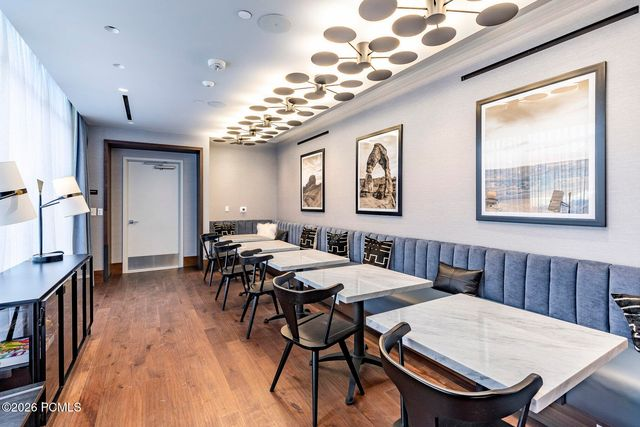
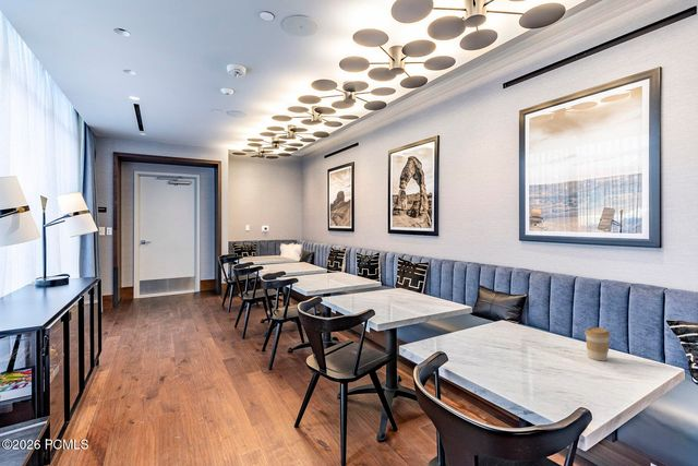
+ coffee cup [583,326,612,361]
